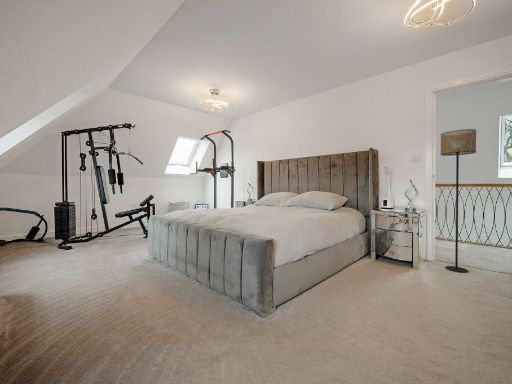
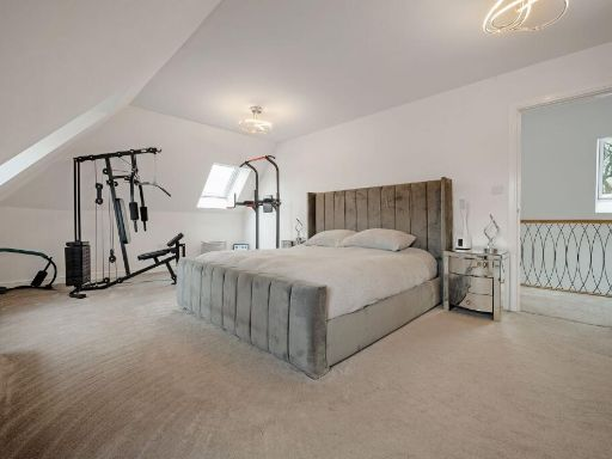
- floor lamp [440,128,477,274]
